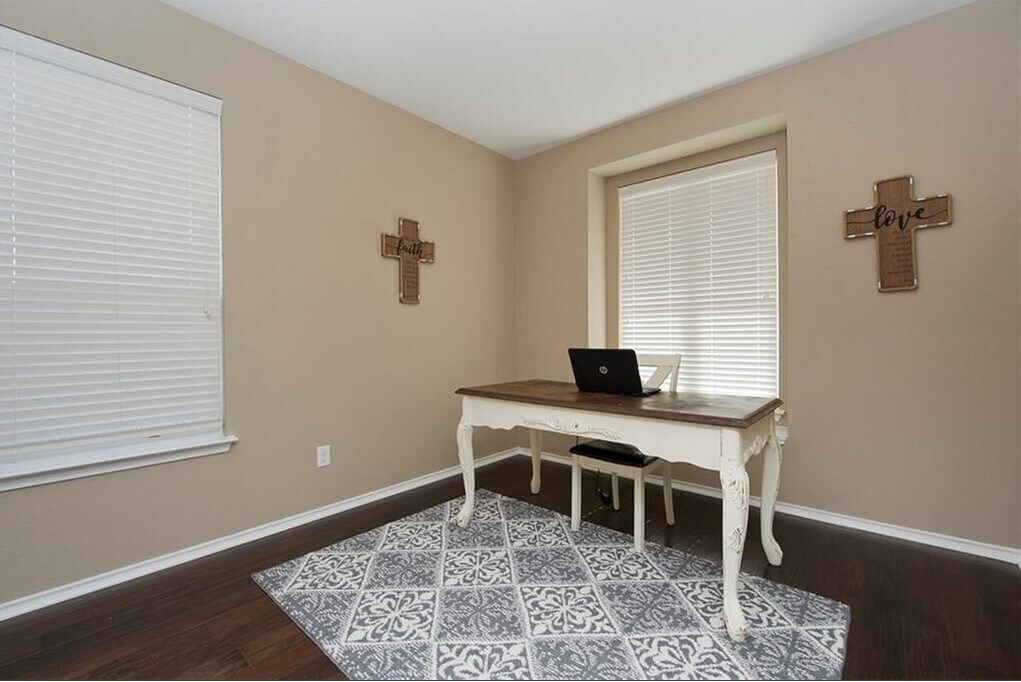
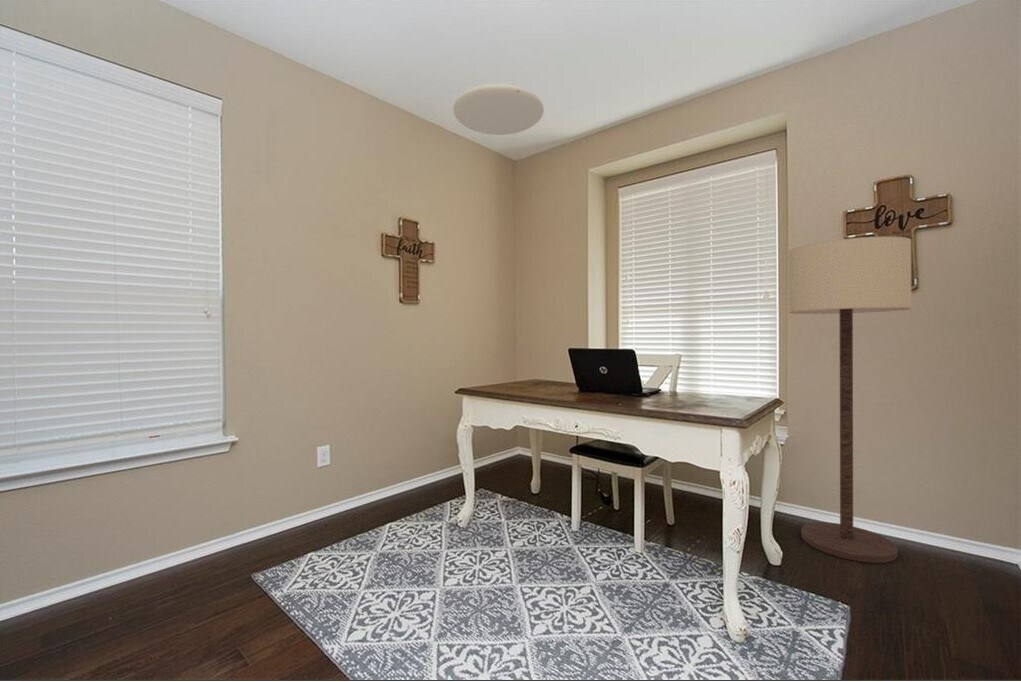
+ ceiling light [452,83,545,136]
+ floor lamp [788,235,913,564]
